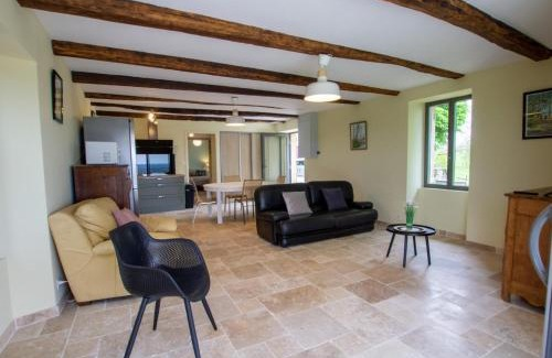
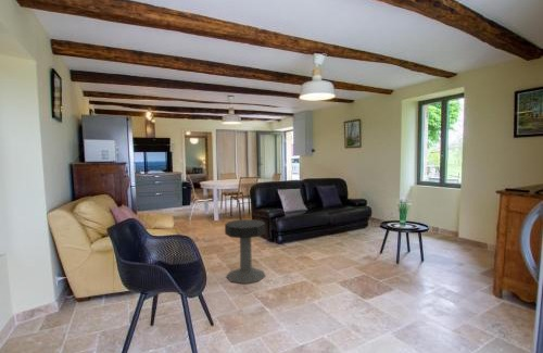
+ side table [224,218,266,285]
